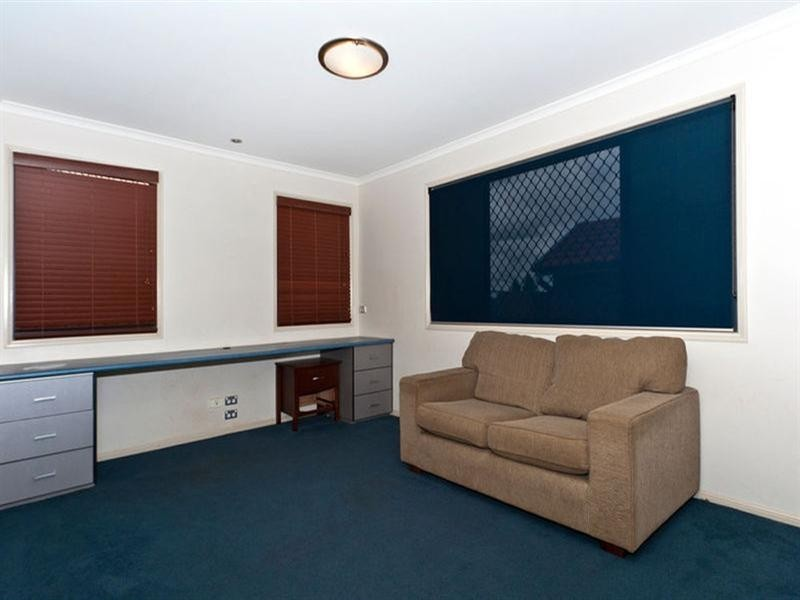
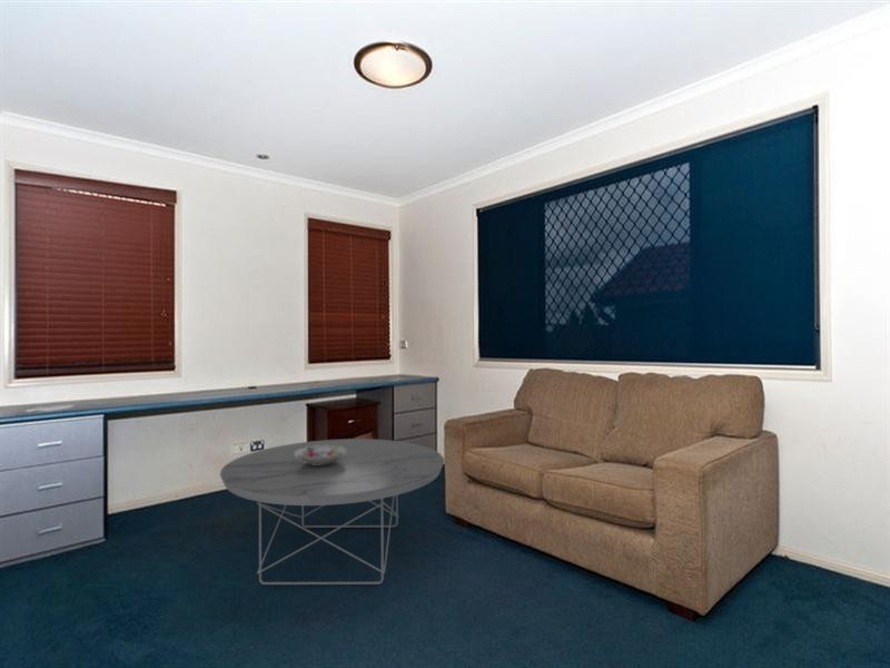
+ decorative bowl [295,445,346,465]
+ coffee table [219,438,445,586]
